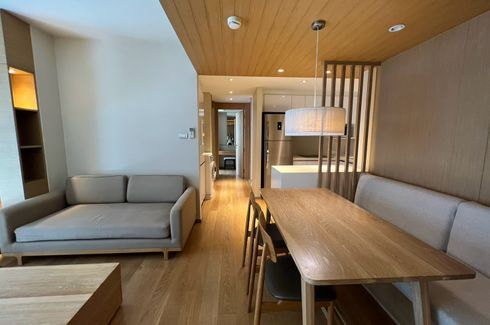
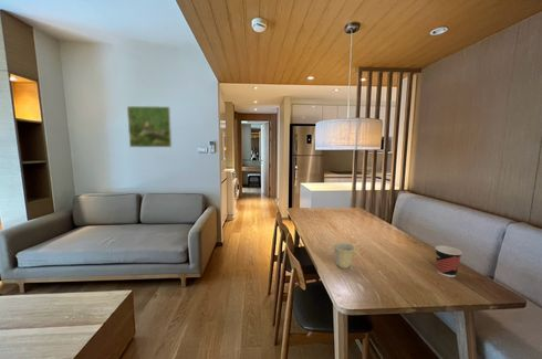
+ cup [331,241,358,270]
+ cup [434,244,463,278]
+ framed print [126,105,173,148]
